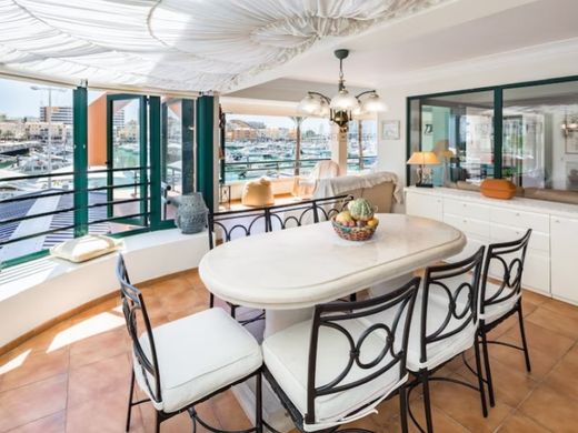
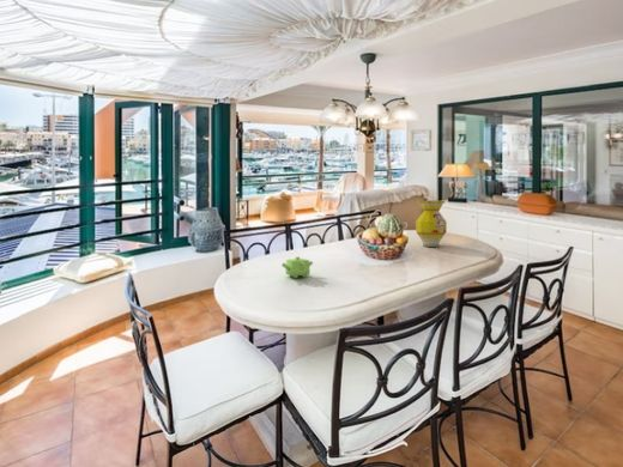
+ teapot [280,255,314,279]
+ vase [415,200,448,248]
